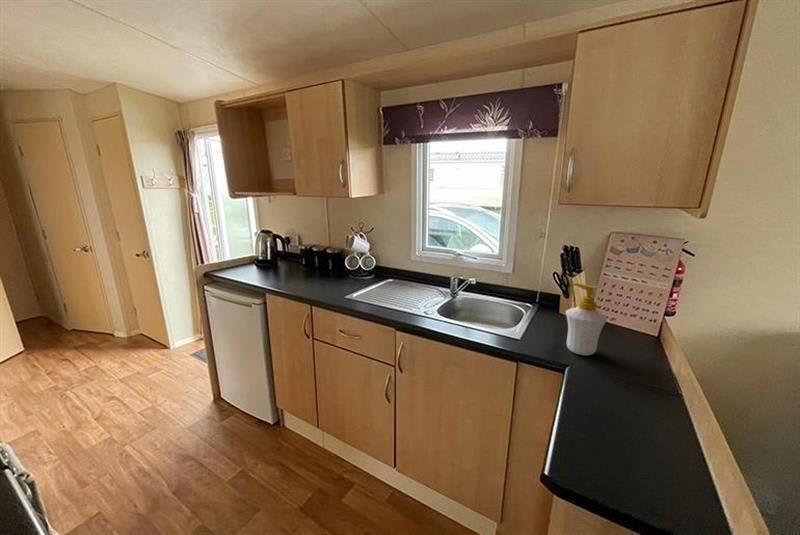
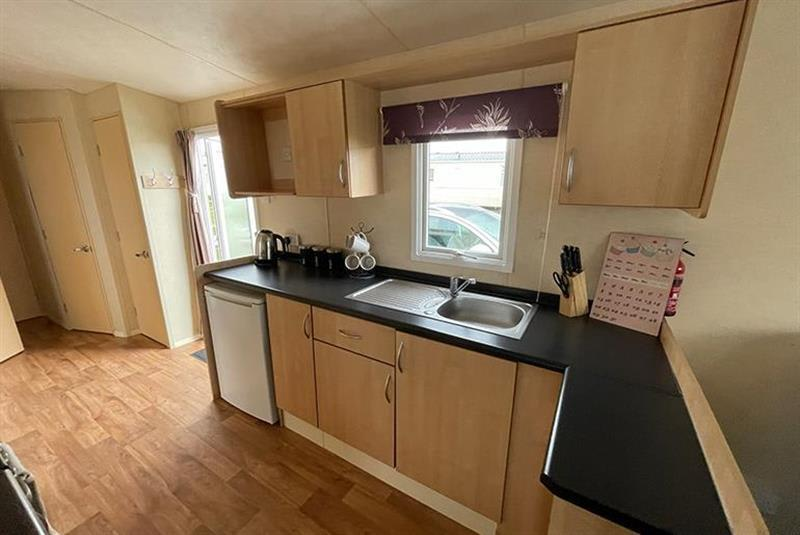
- soap bottle [565,282,608,356]
